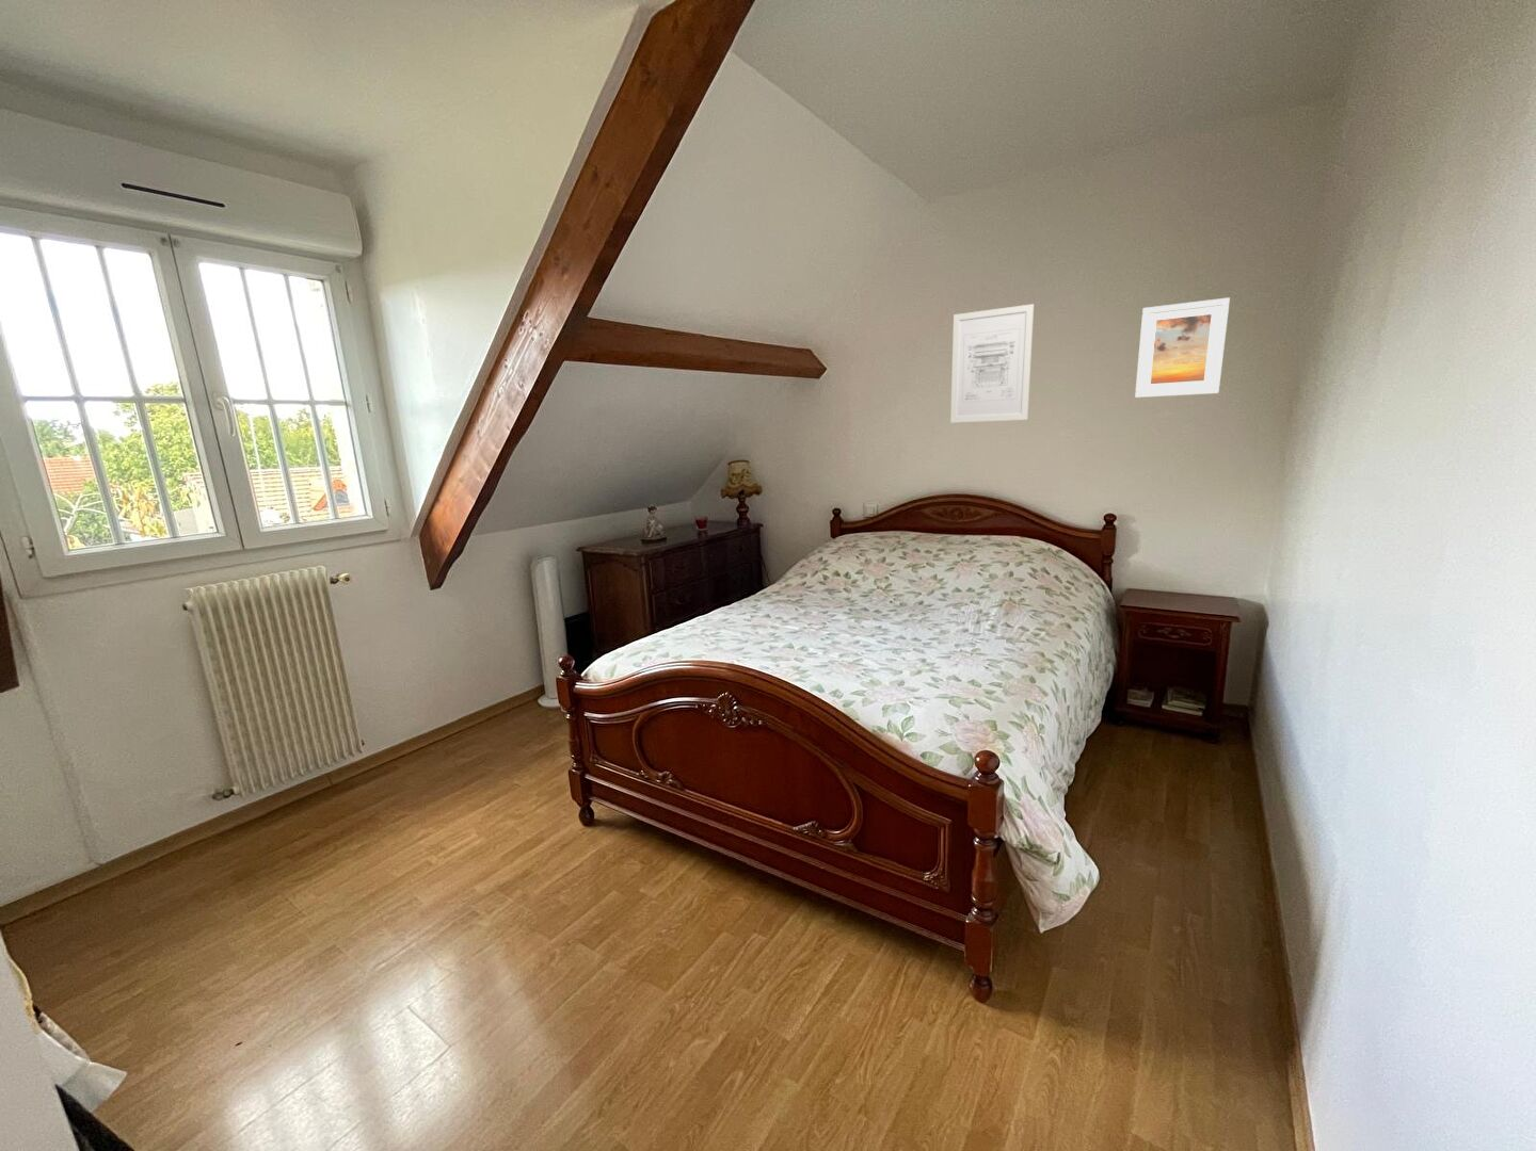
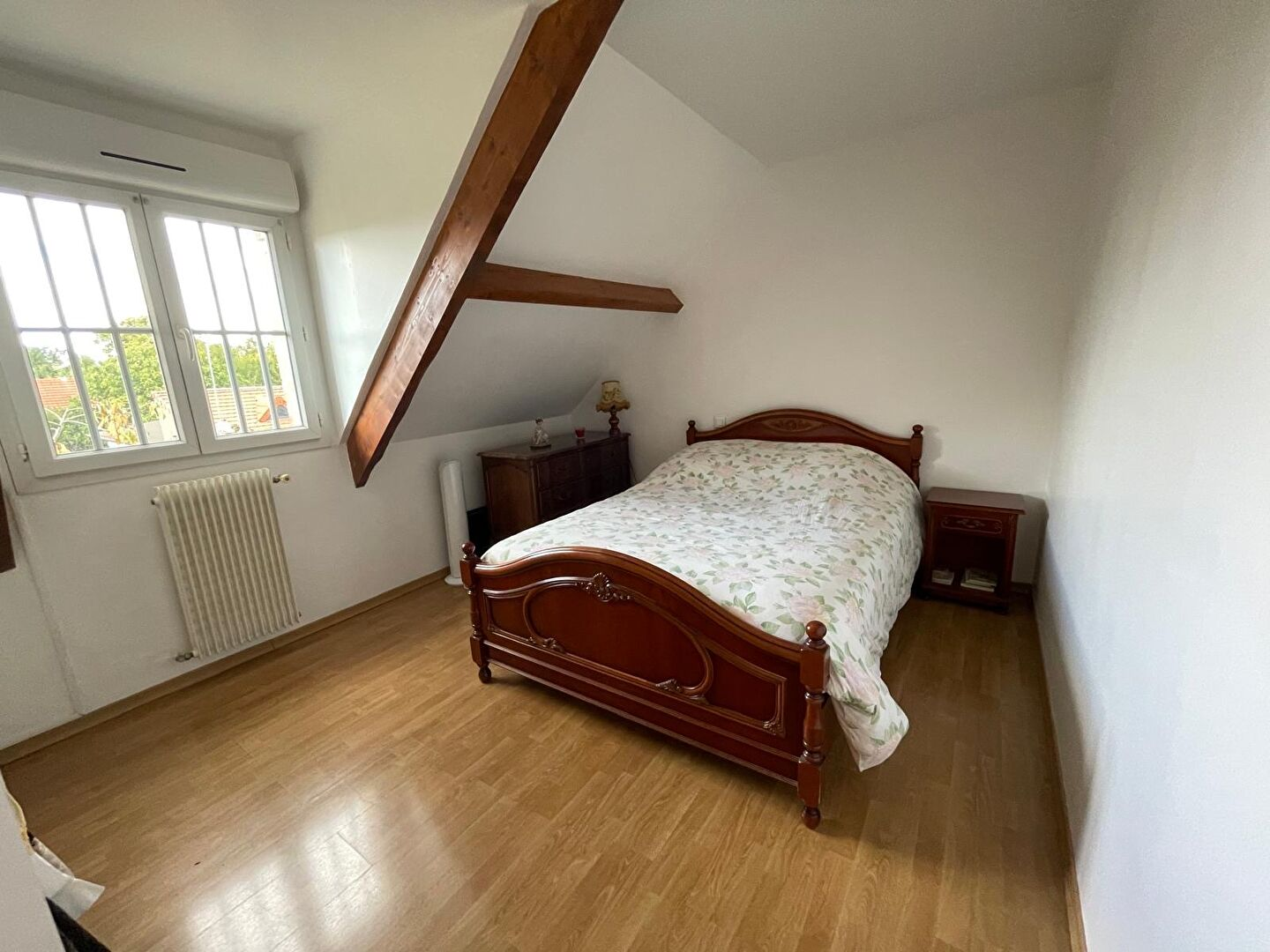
- wall art [949,302,1034,424]
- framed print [1134,296,1231,399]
